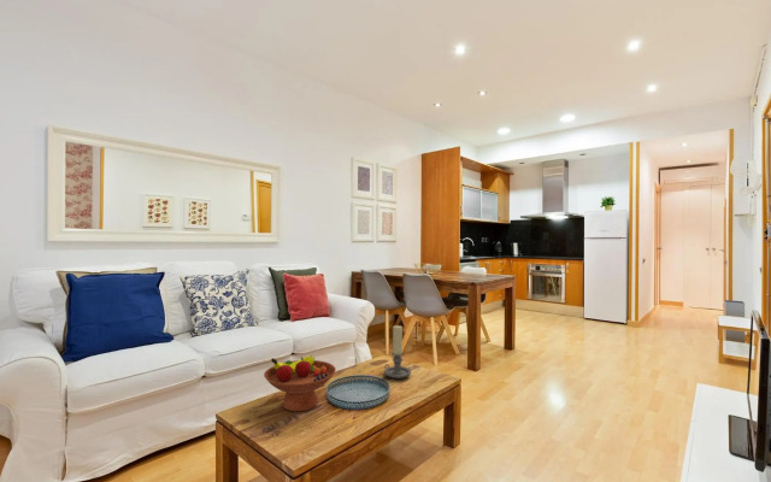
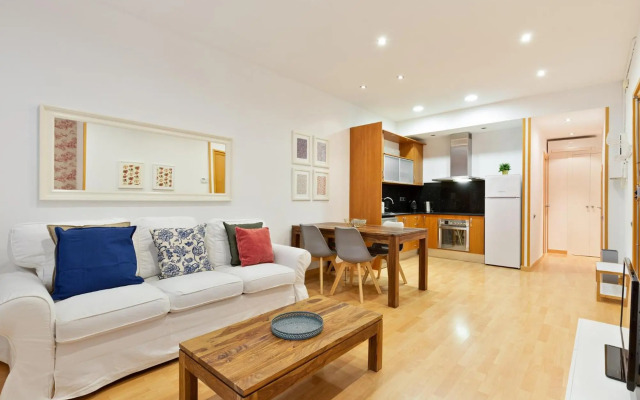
- fruit bowl [263,354,337,413]
- candle holder [383,324,412,380]
